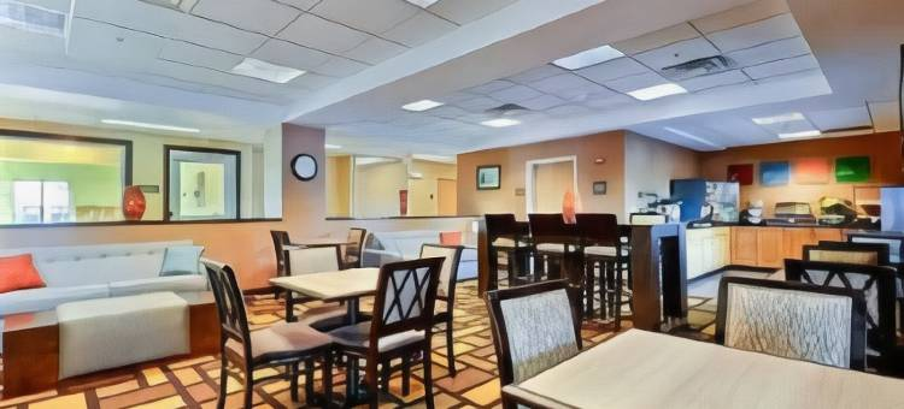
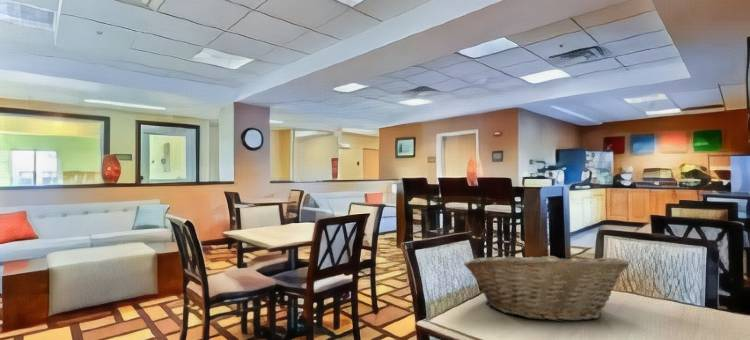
+ fruit basket [463,248,630,323]
